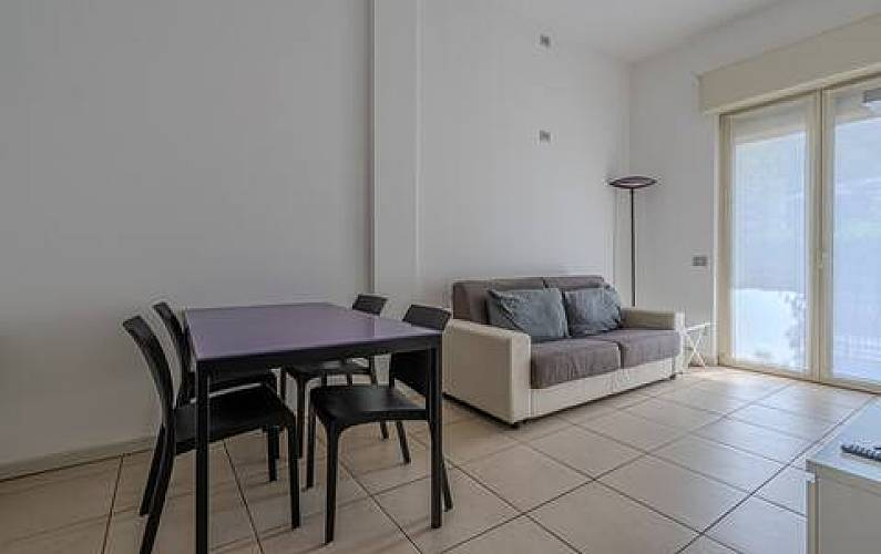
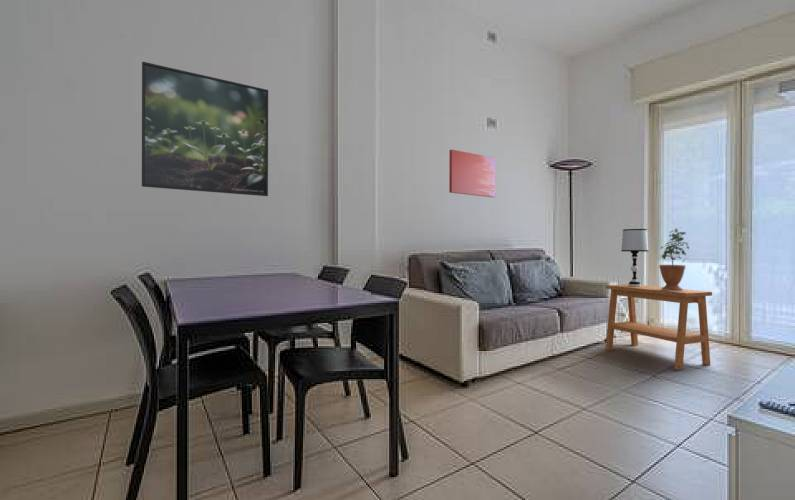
+ wall art [448,149,497,198]
+ table lamp [620,228,649,287]
+ potted plant [658,226,690,291]
+ side table [605,283,713,371]
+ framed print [141,61,269,197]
